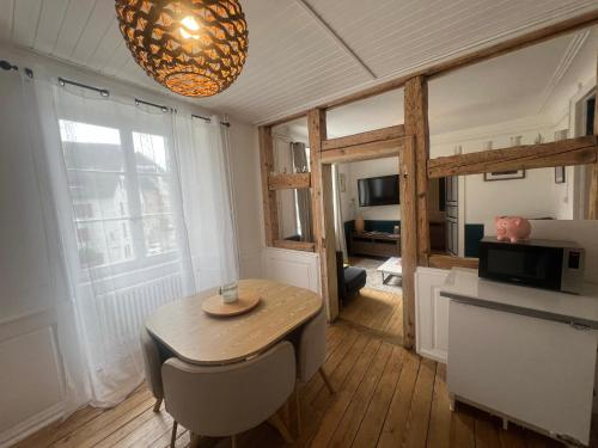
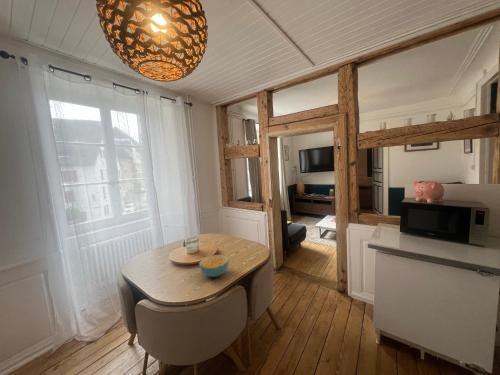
+ cereal bowl [198,254,230,278]
